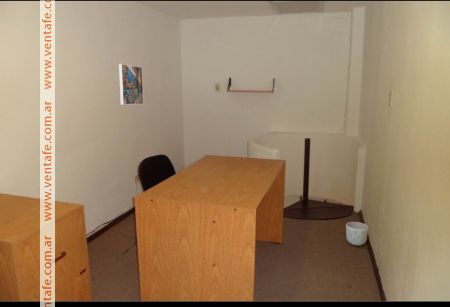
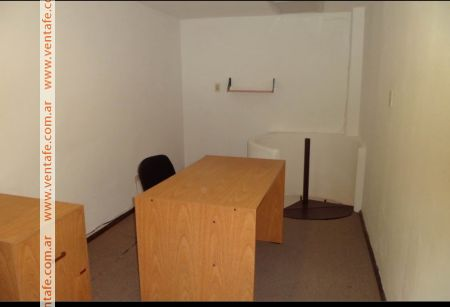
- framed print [118,63,144,106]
- planter [345,221,369,246]
